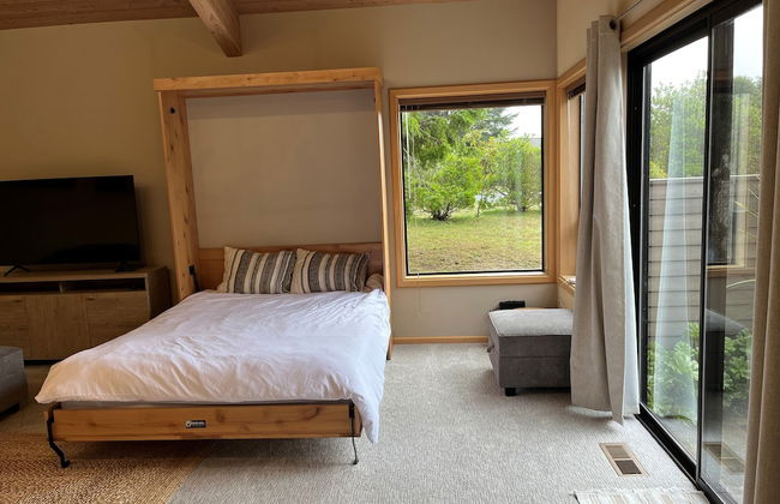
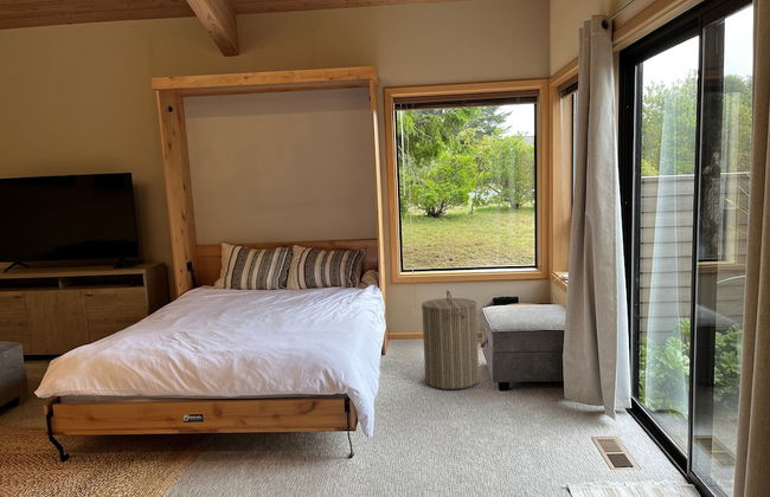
+ laundry hamper [421,289,480,390]
